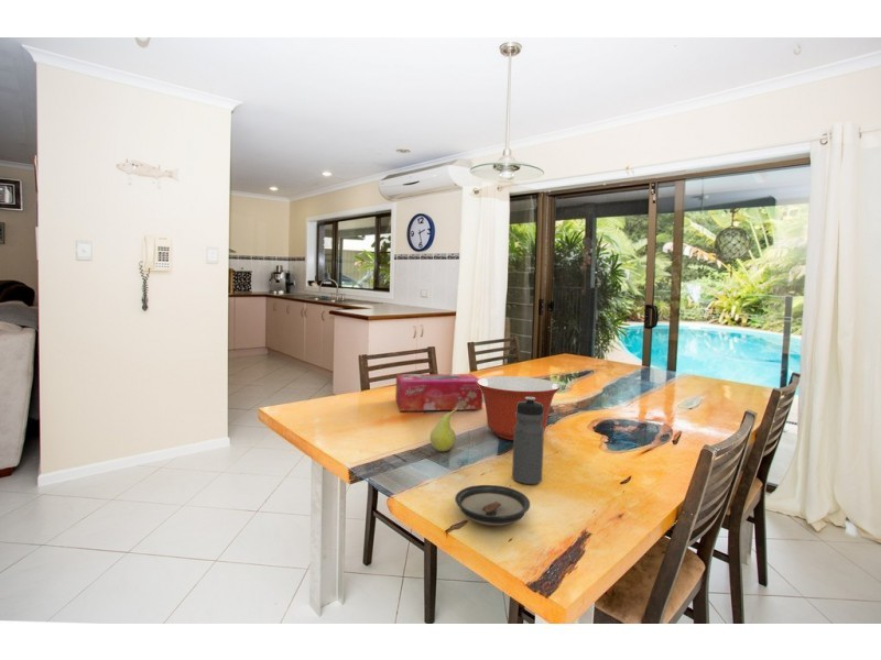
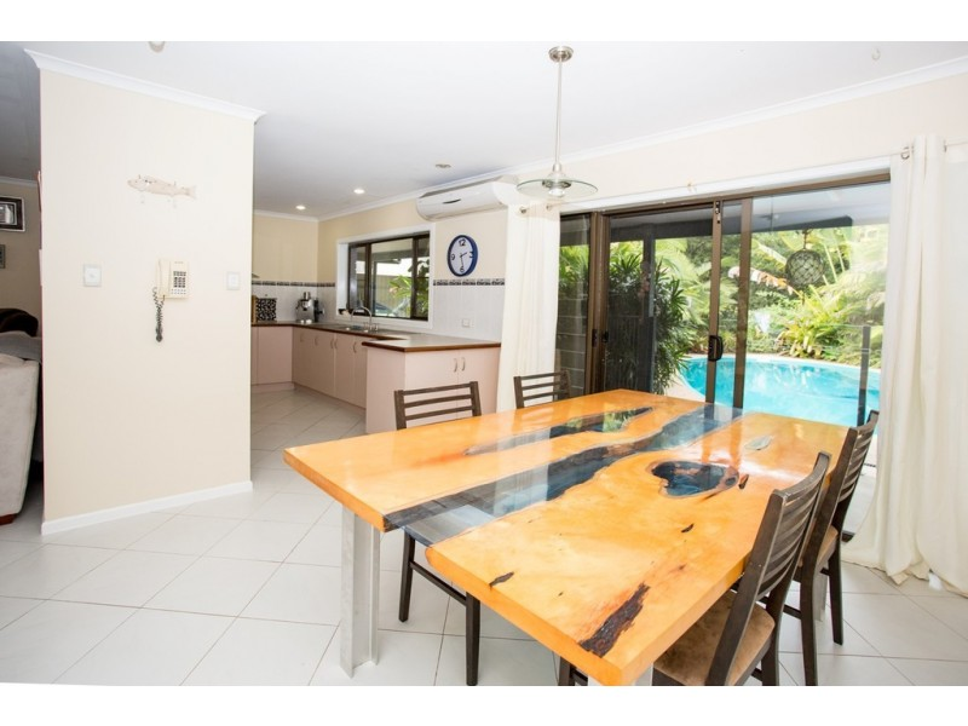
- tissue box [394,373,483,413]
- saucer [454,484,531,527]
- fruit [429,407,458,452]
- water bottle [511,397,545,485]
- mixing bowl [477,375,562,441]
